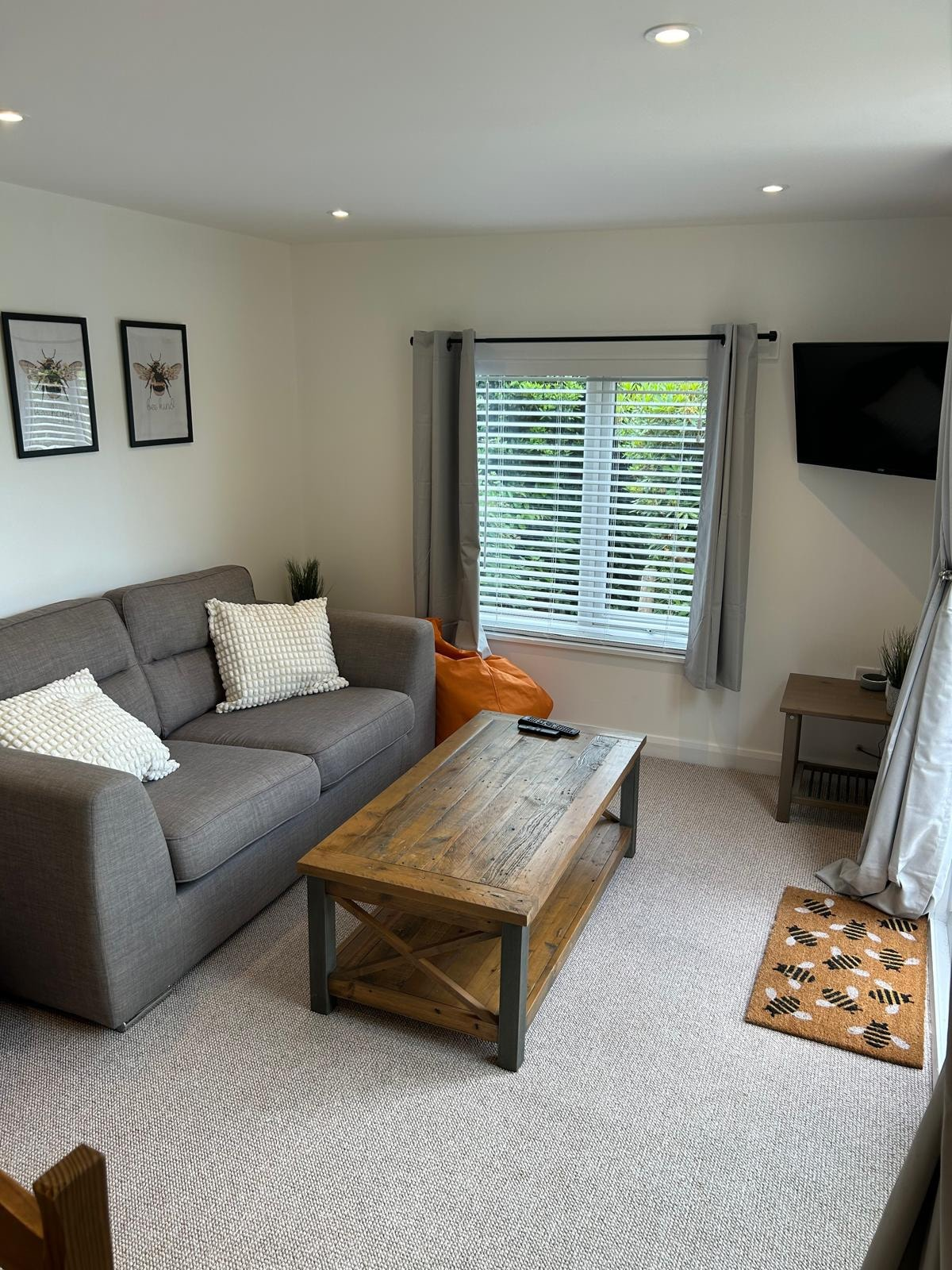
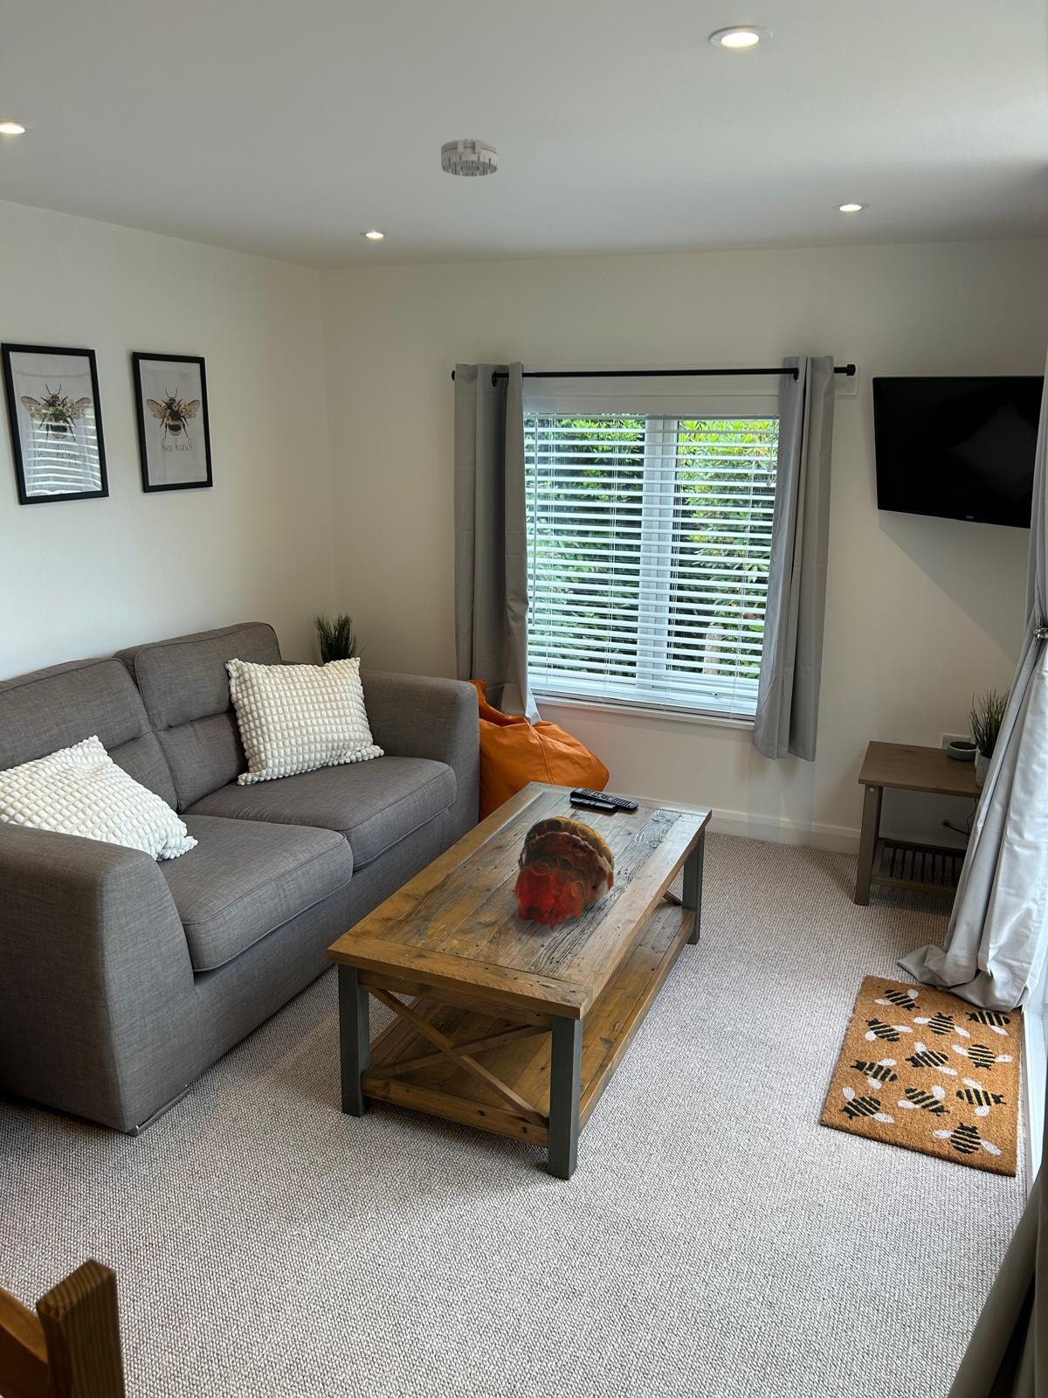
+ smoke detector [440,138,499,177]
+ decorative bowl [511,816,615,932]
